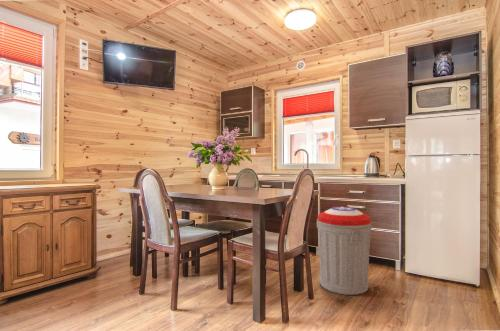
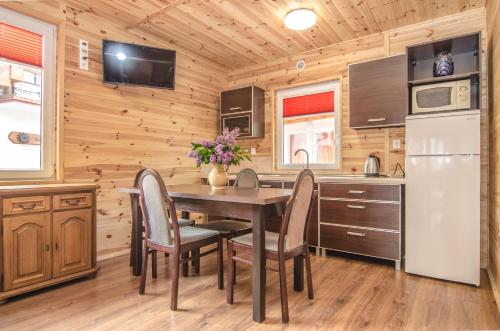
- trash can [316,206,373,296]
